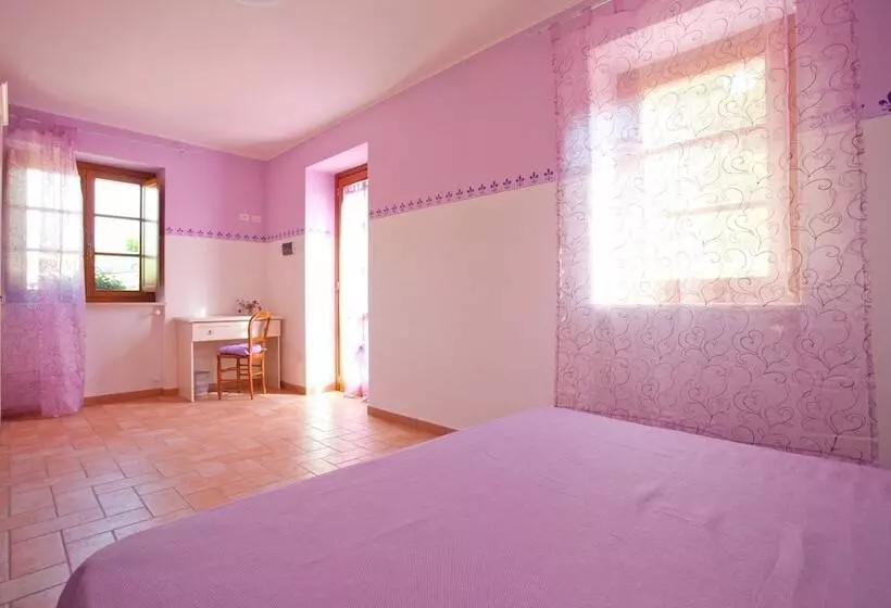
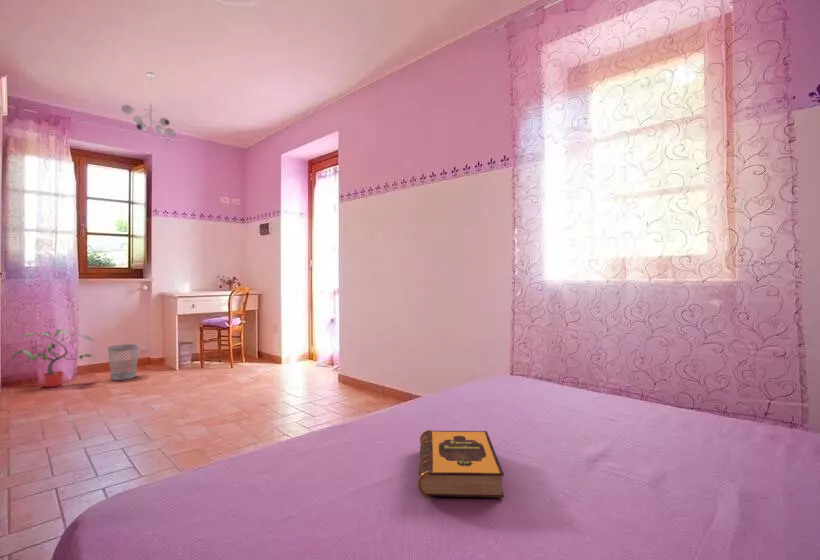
+ ceiling light fixture [120,71,177,139]
+ wastebasket [107,343,140,381]
+ potted plant [10,328,97,388]
+ hardback book [417,429,505,498]
